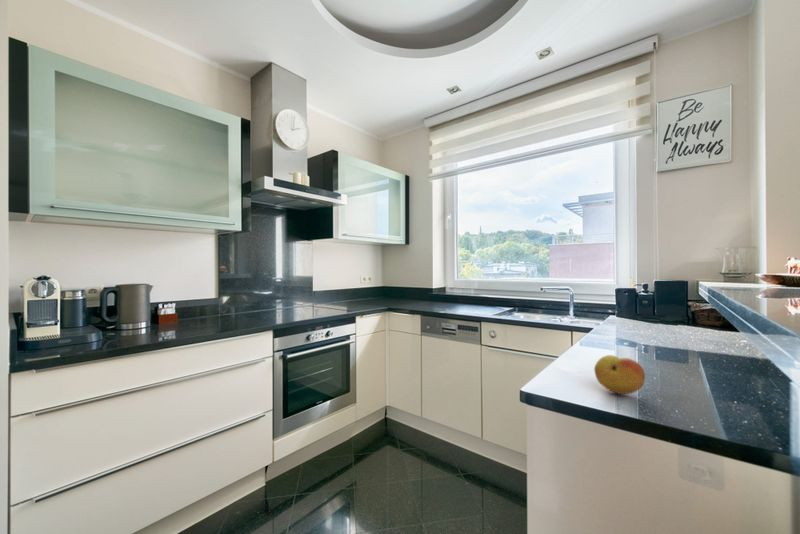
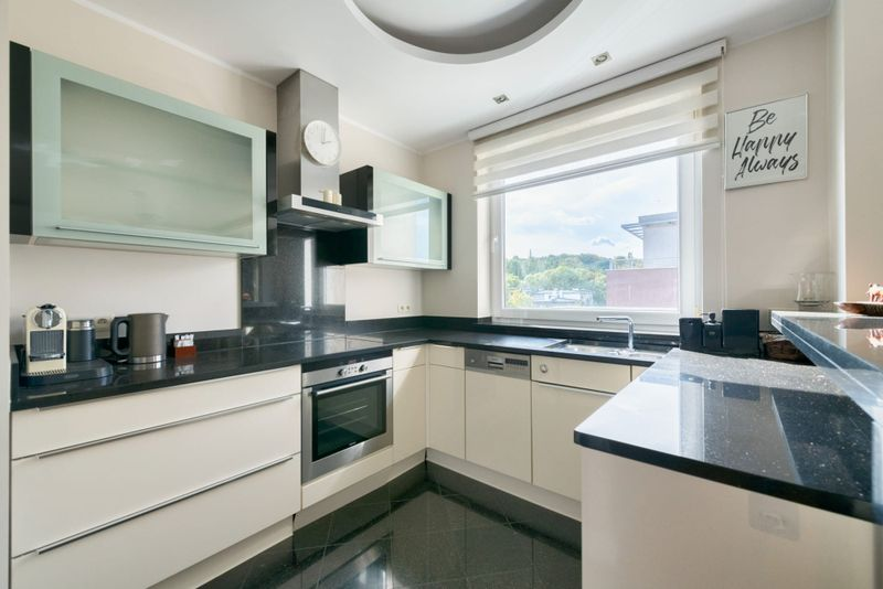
- fruit [593,354,646,395]
